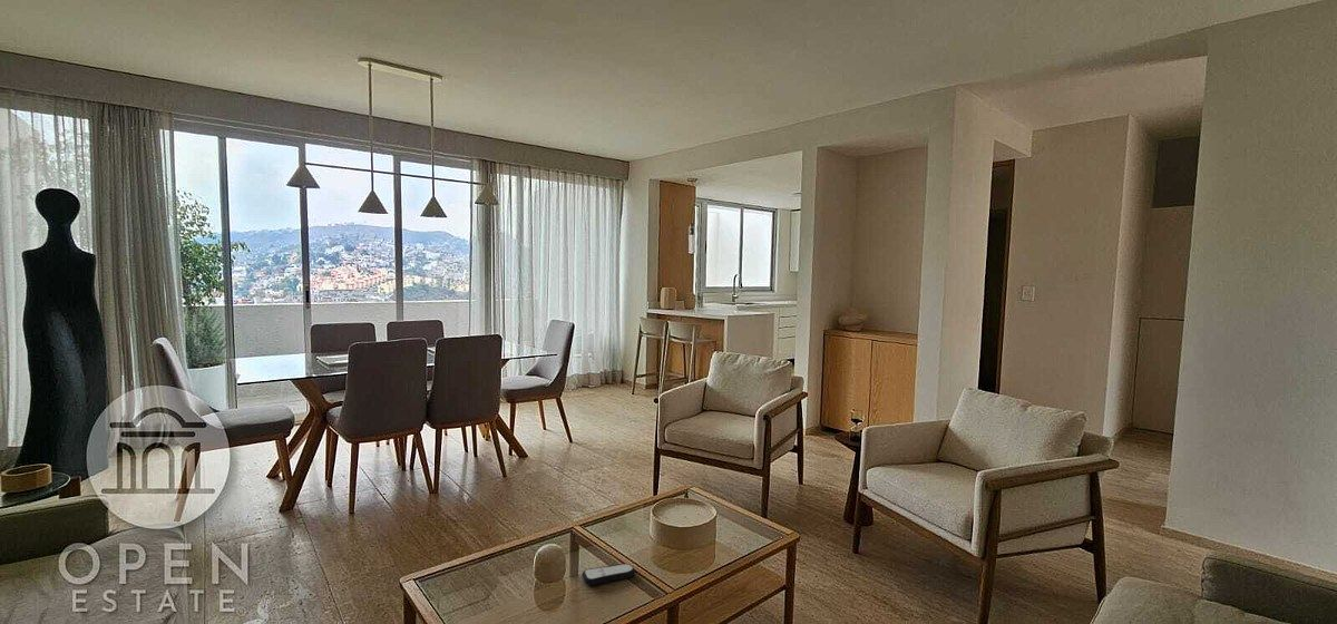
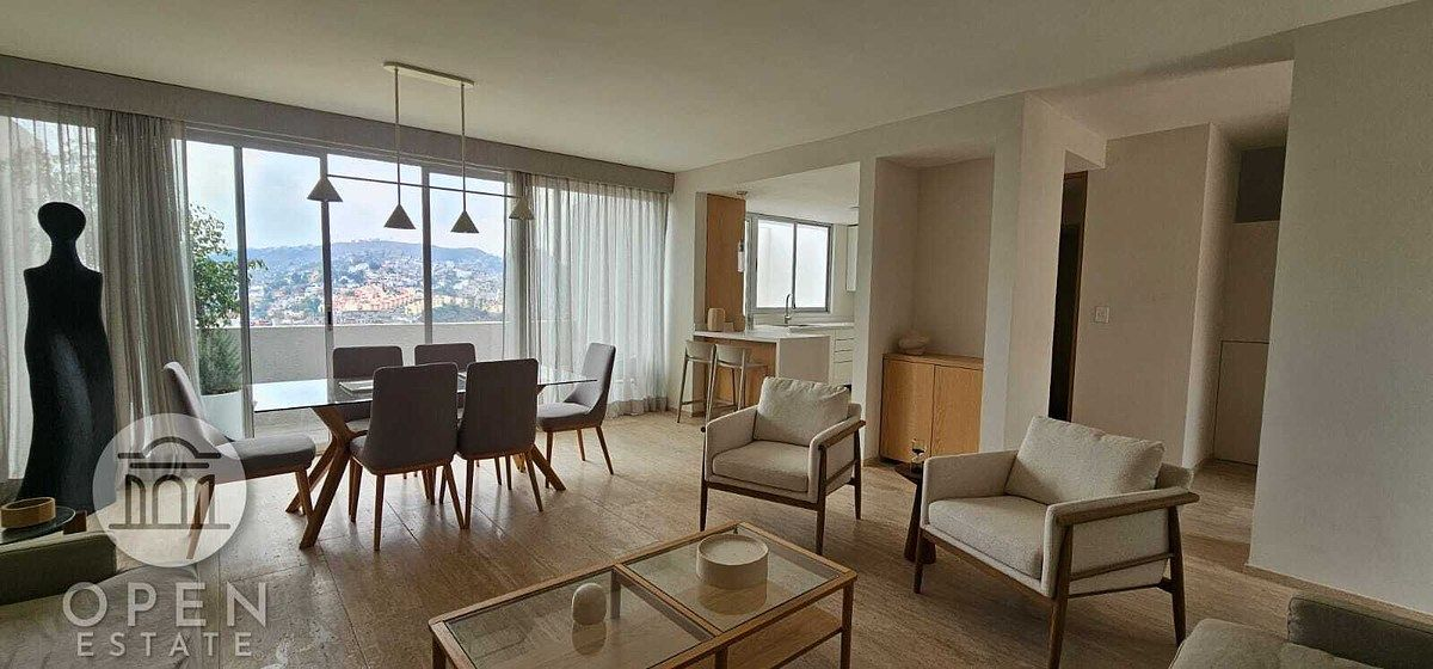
- remote control [580,563,636,586]
